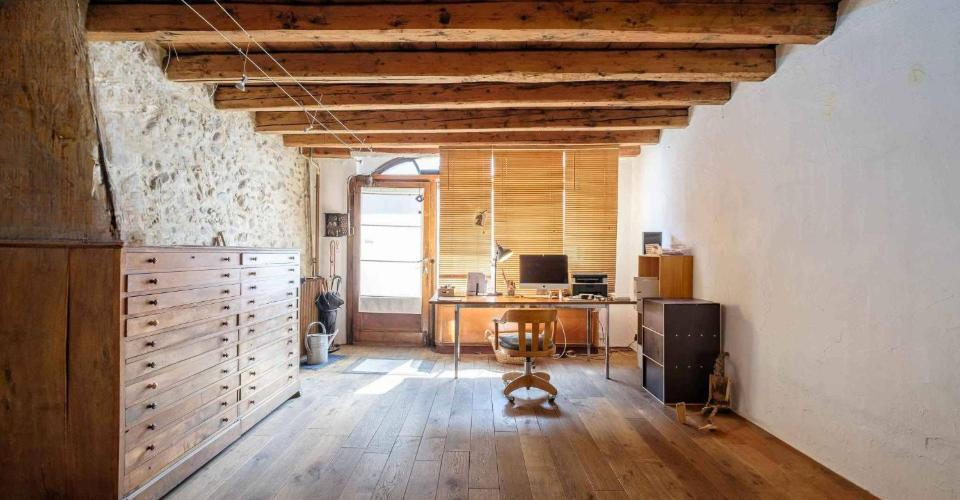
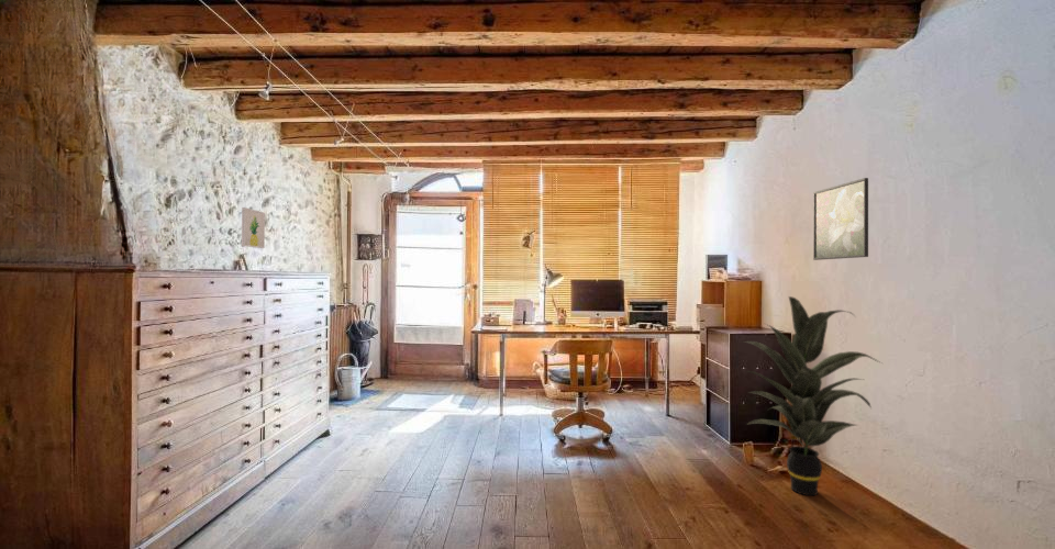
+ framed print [812,177,869,261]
+ indoor plant [742,295,882,496]
+ wall art [241,206,266,249]
